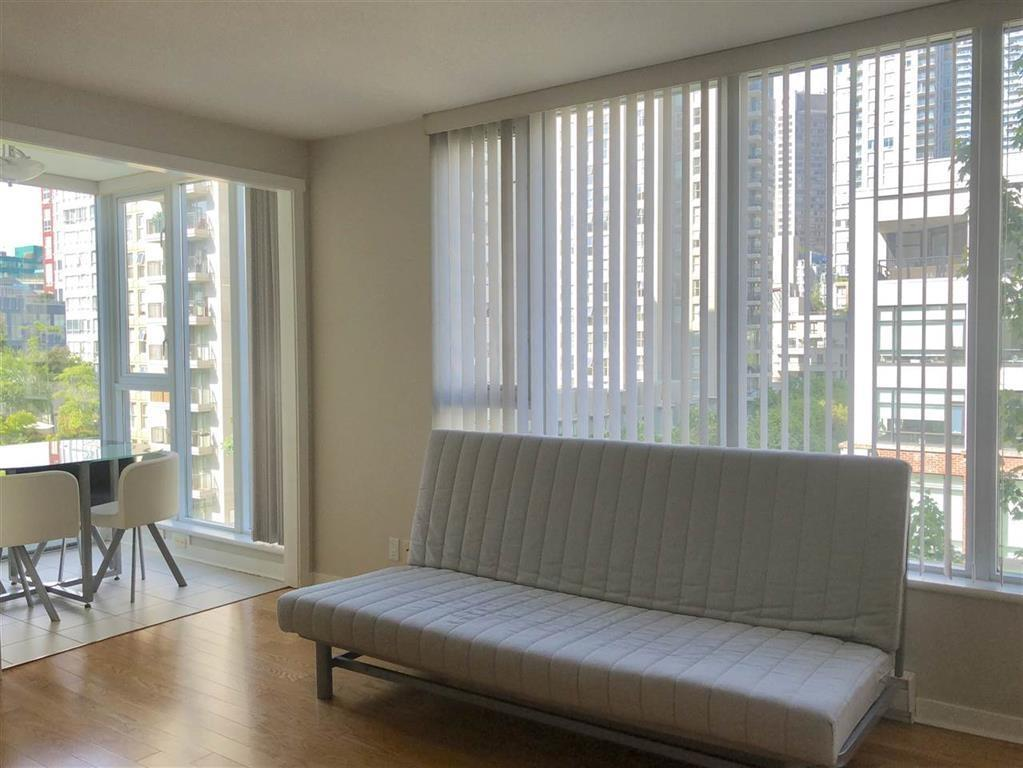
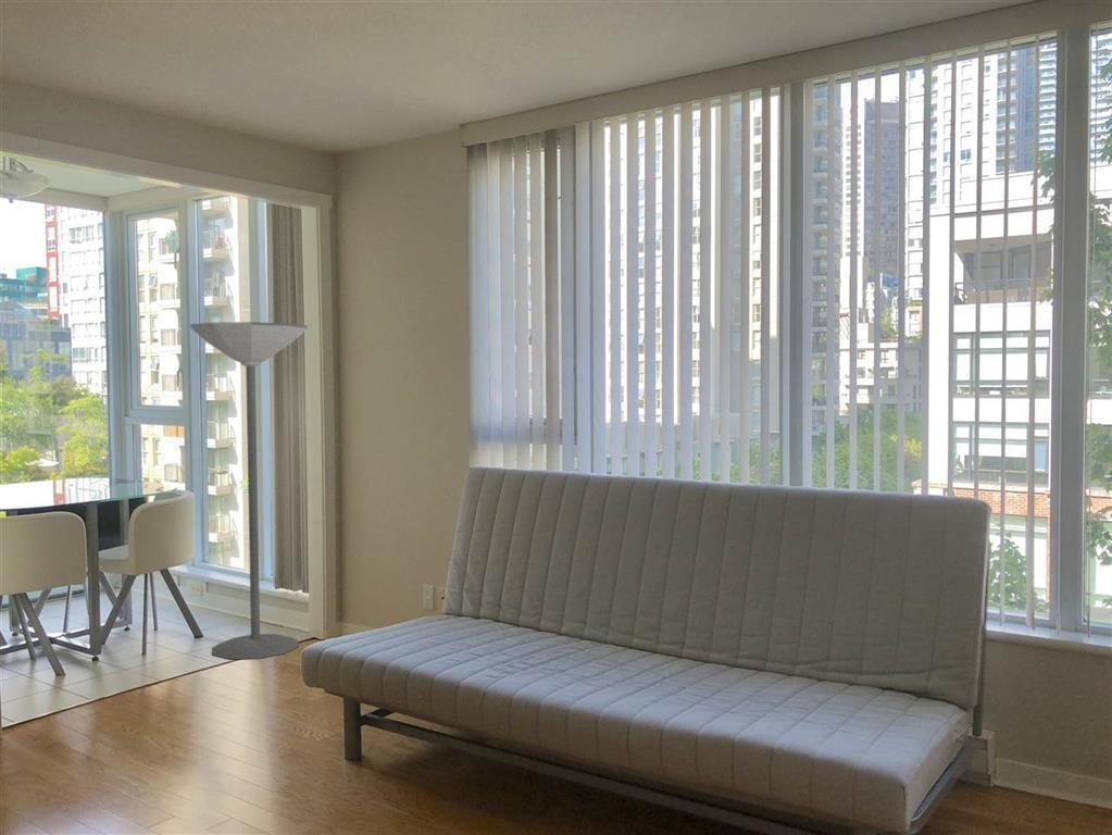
+ floor lamp [189,321,309,660]
